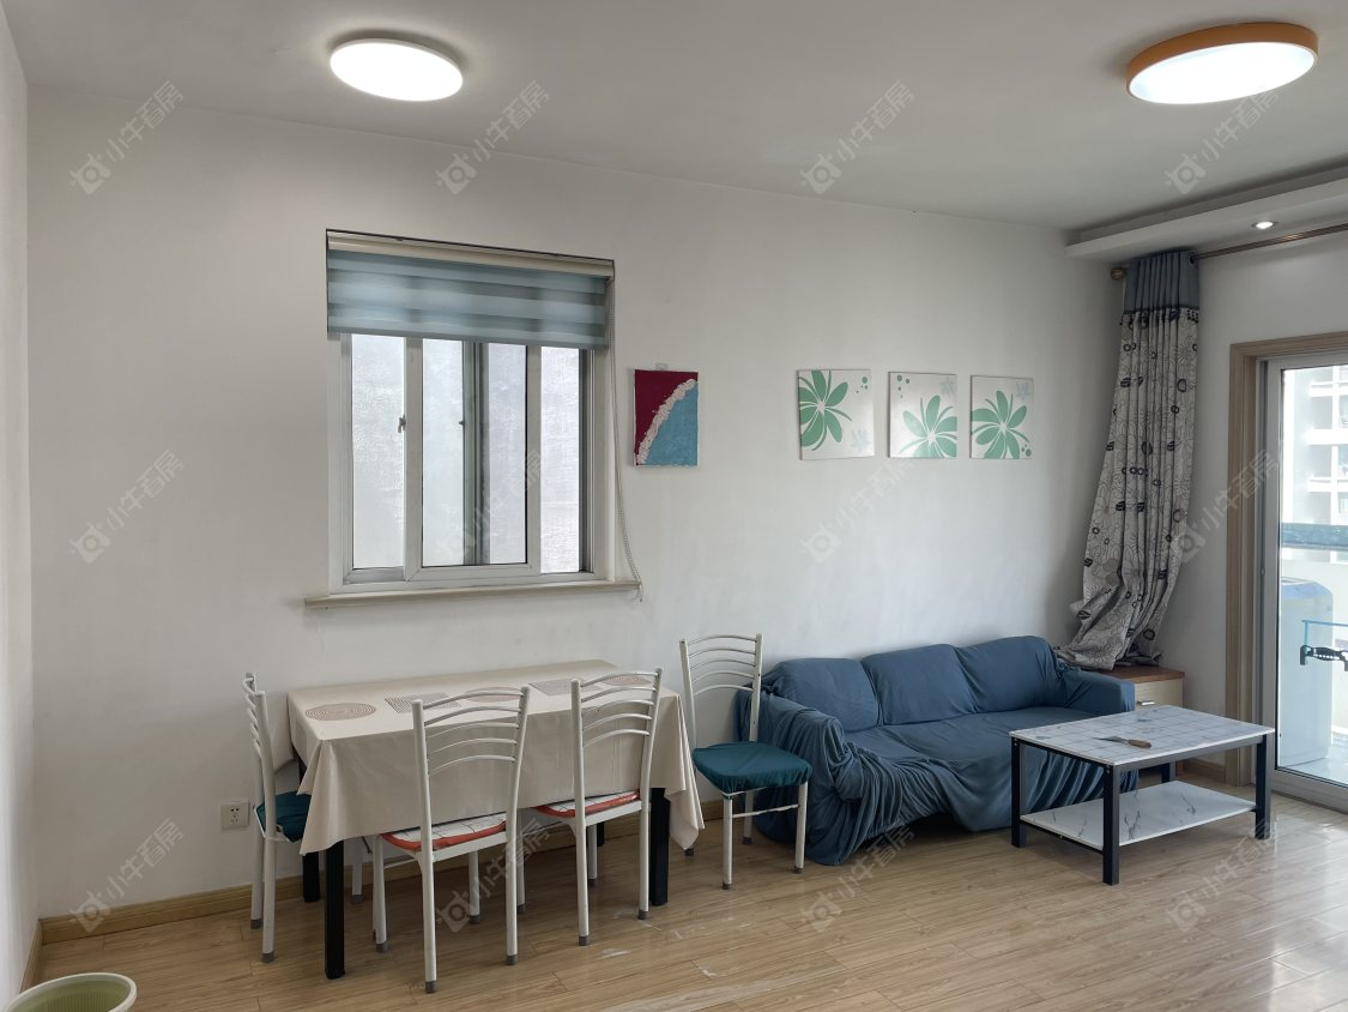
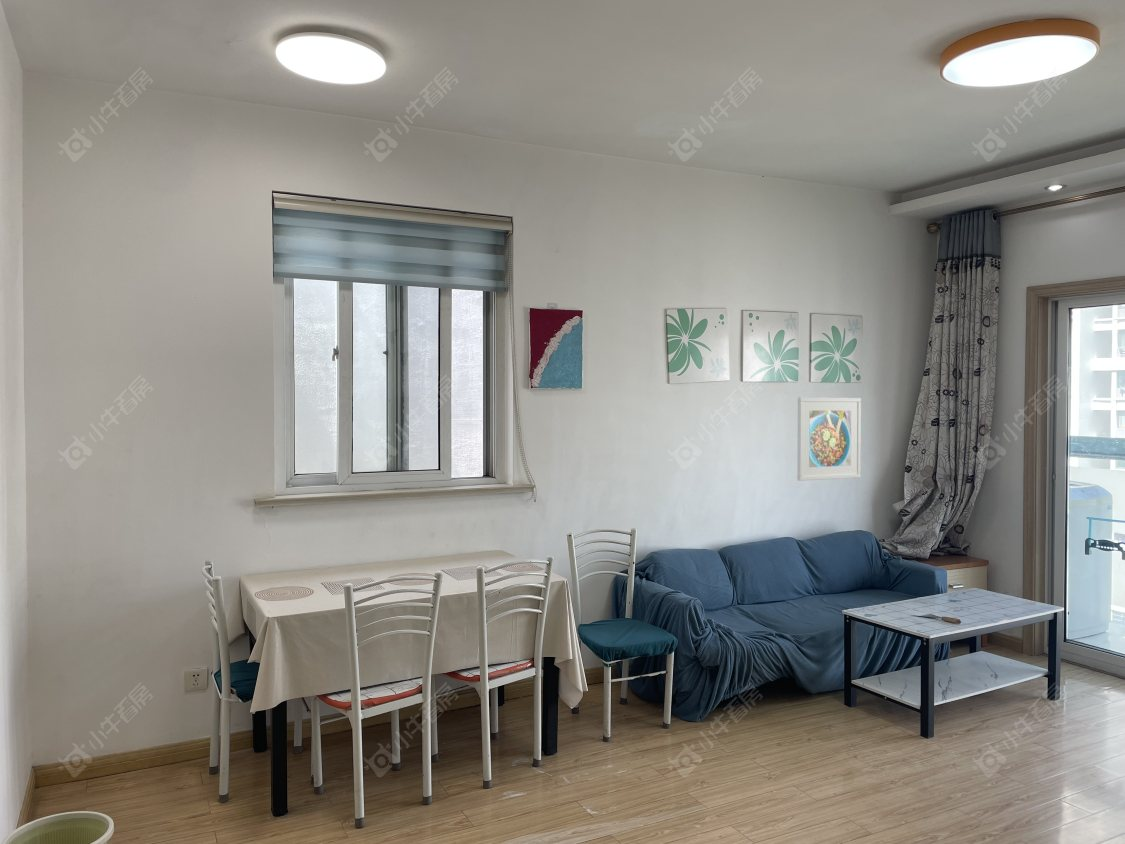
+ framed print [796,396,862,482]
